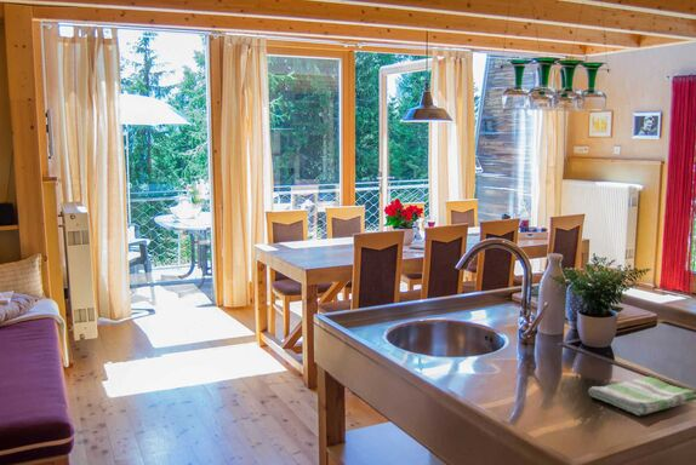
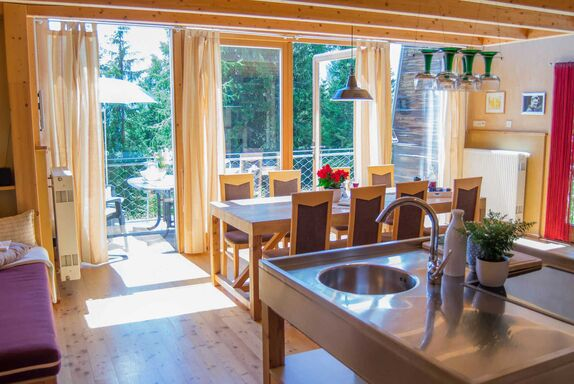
- dish towel [588,375,696,417]
